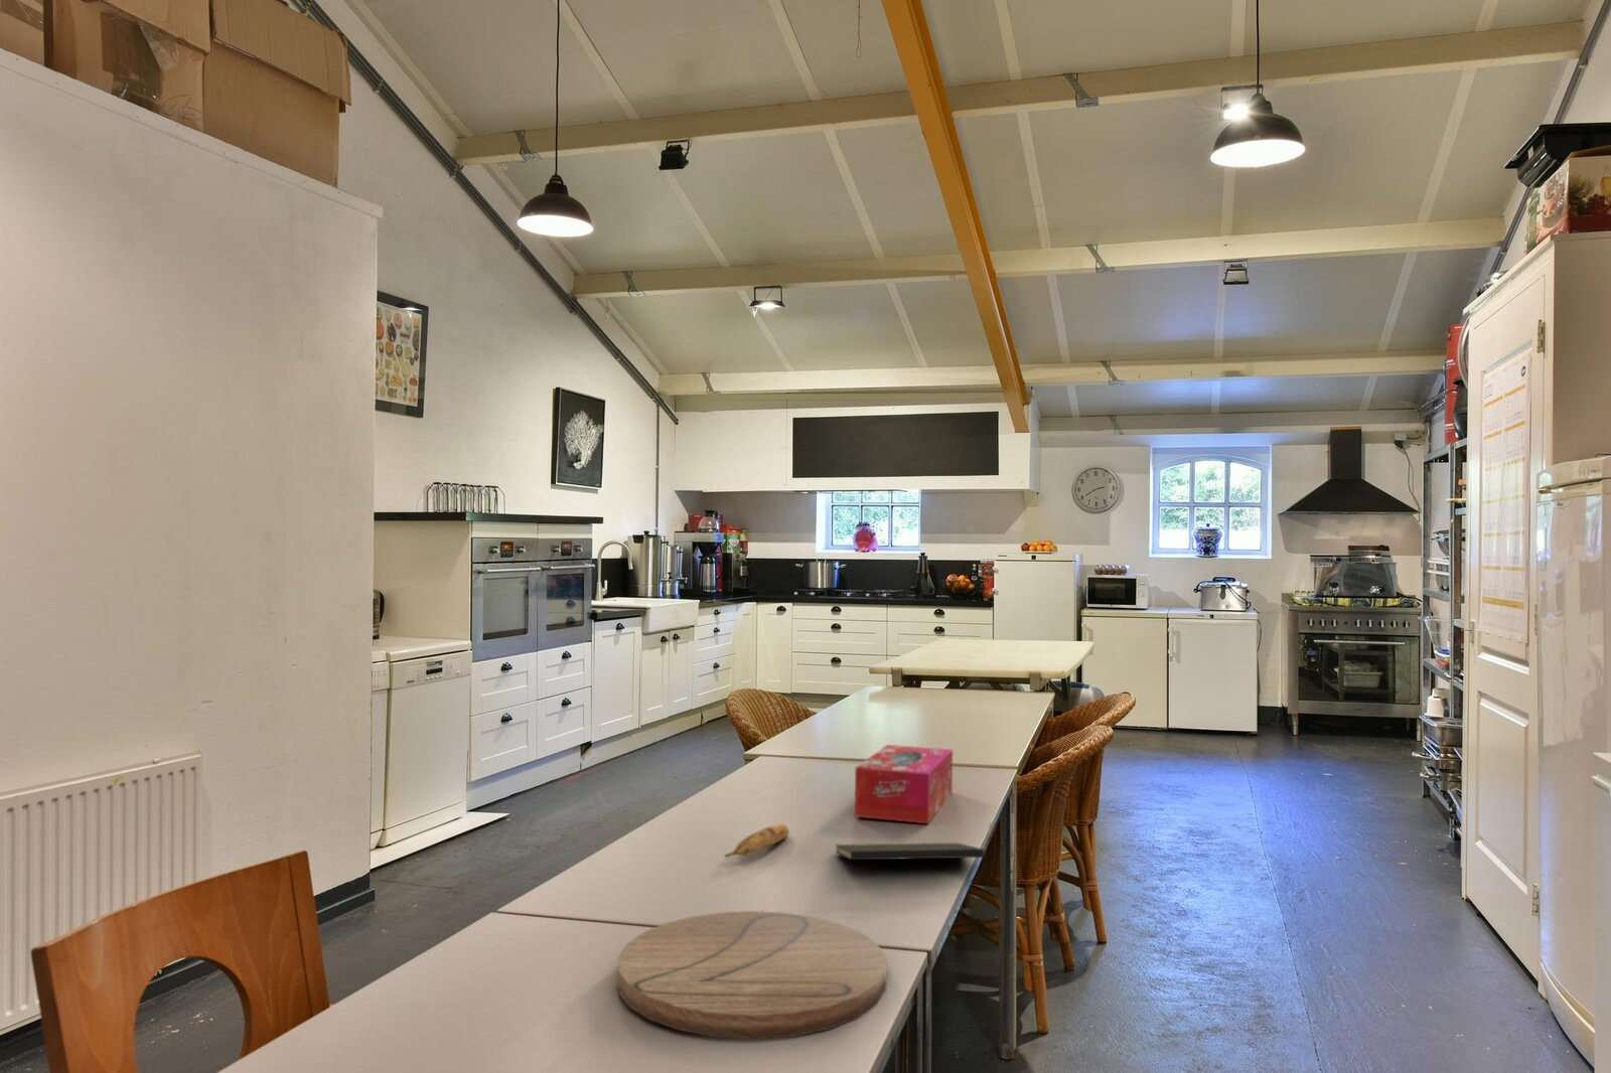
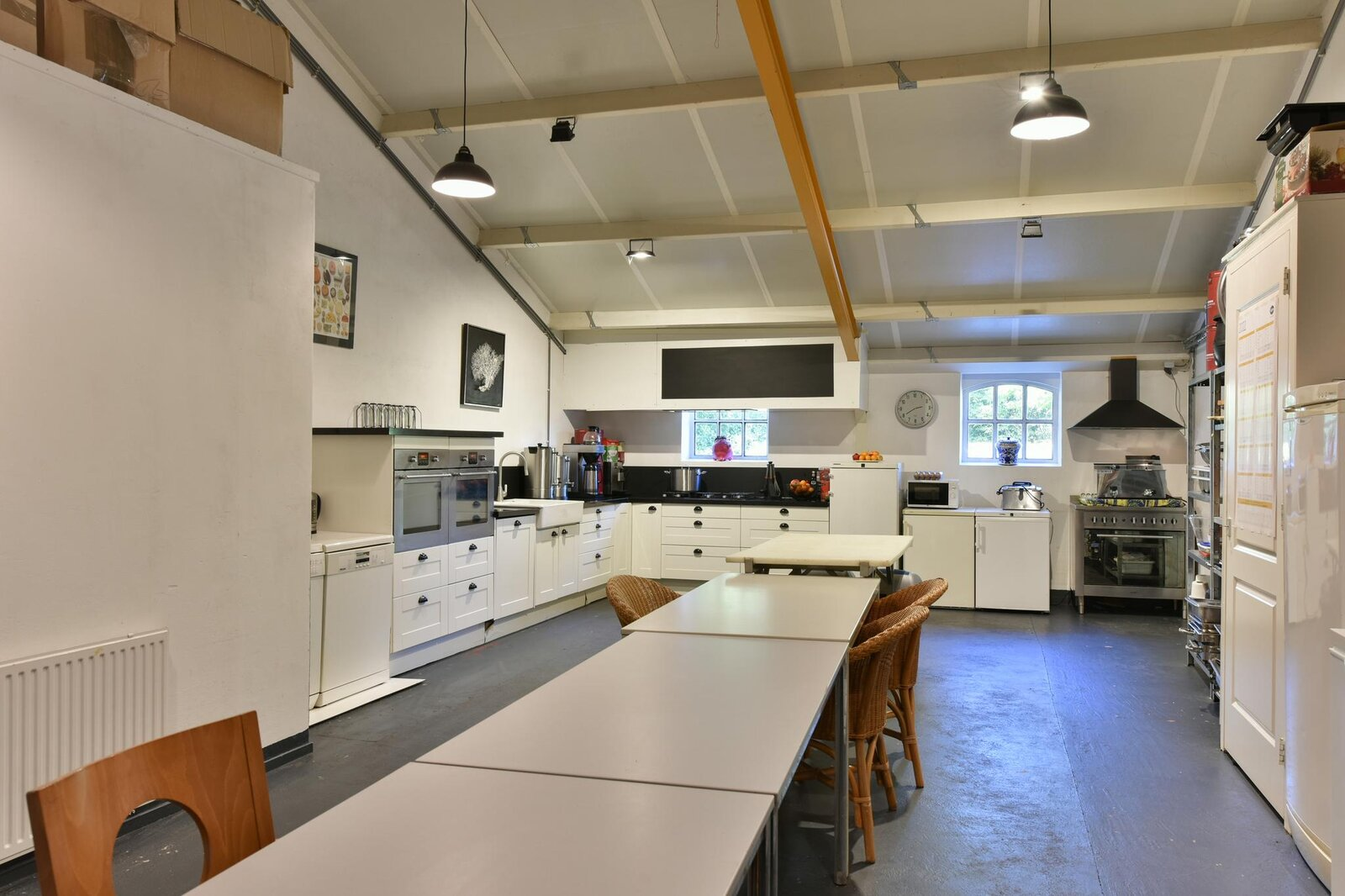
- banana [723,824,791,859]
- notepad [834,842,988,875]
- cutting board [616,910,888,1039]
- tissue box [854,744,953,824]
